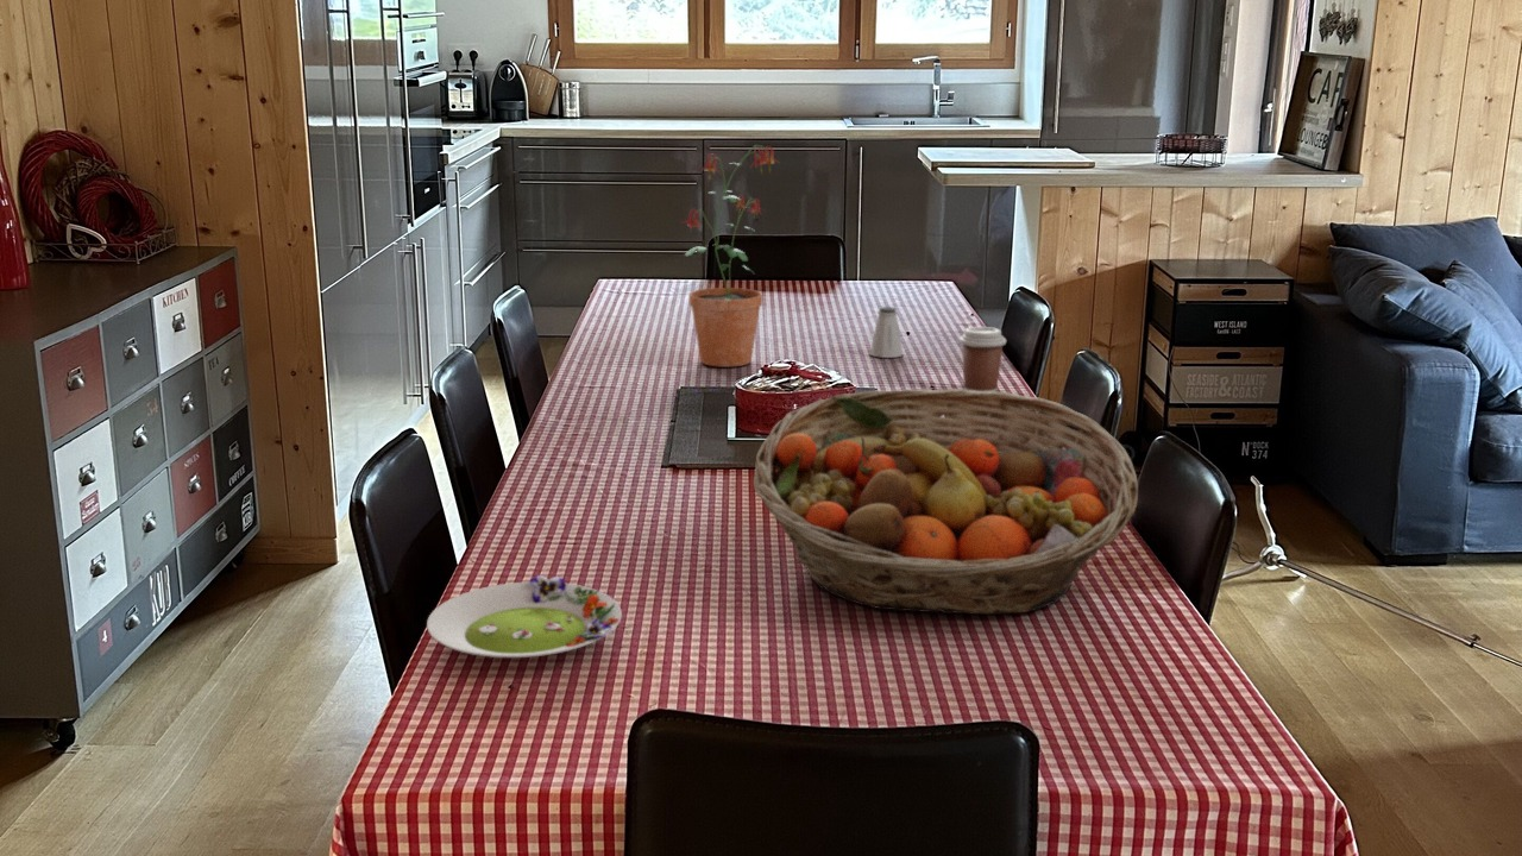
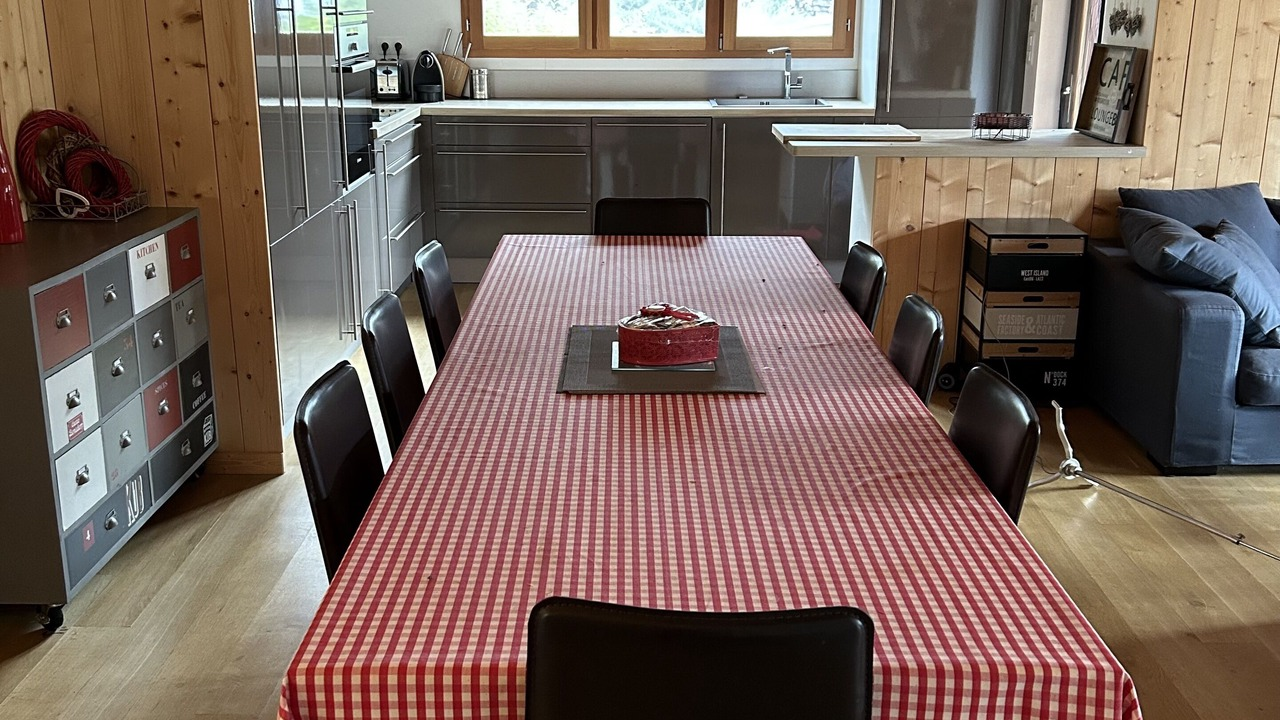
- saltshaker [869,306,904,359]
- coffee cup [957,326,1007,392]
- fruit basket [753,388,1139,616]
- potted plant [680,144,781,369]
- salad plate [426,574,623,659]
